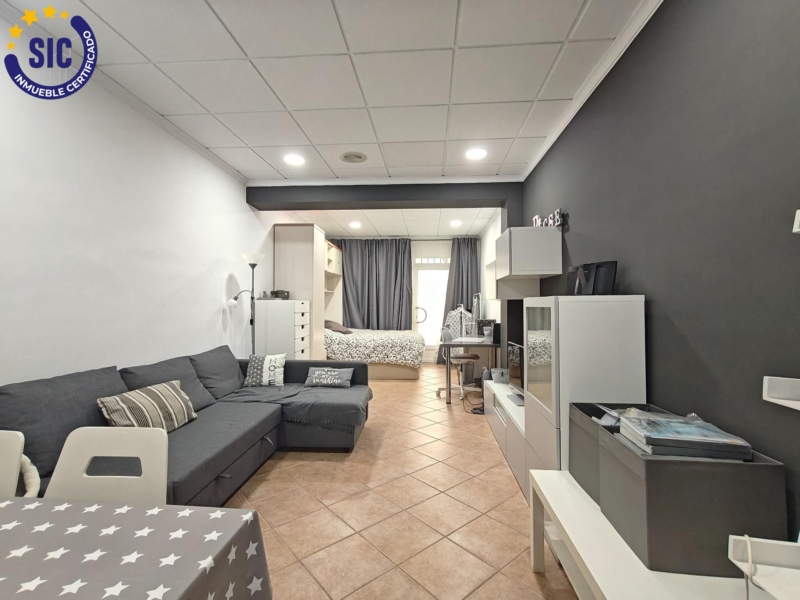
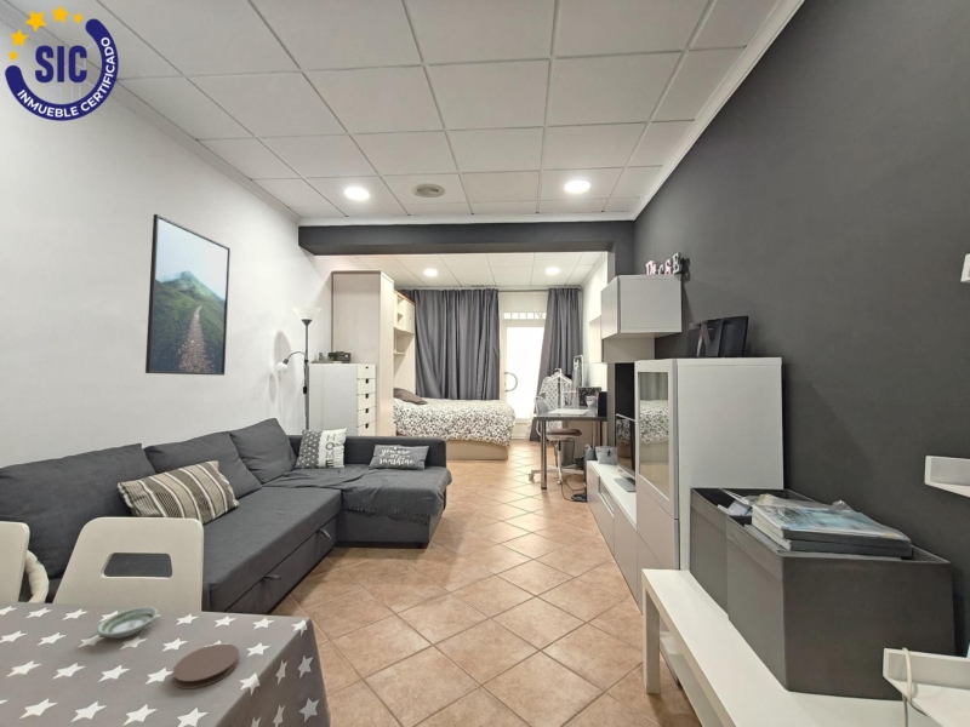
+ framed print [144,213,232,377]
+ saucer [96,606,159,640]
+ coaster [171,642,240,691]
